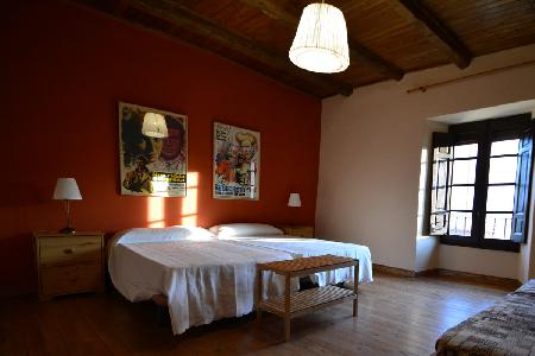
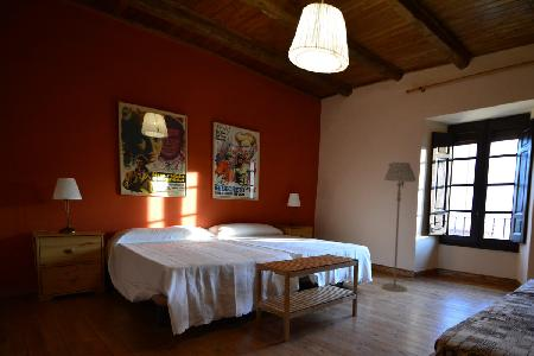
+ floor lamp [382,161,417,293]
